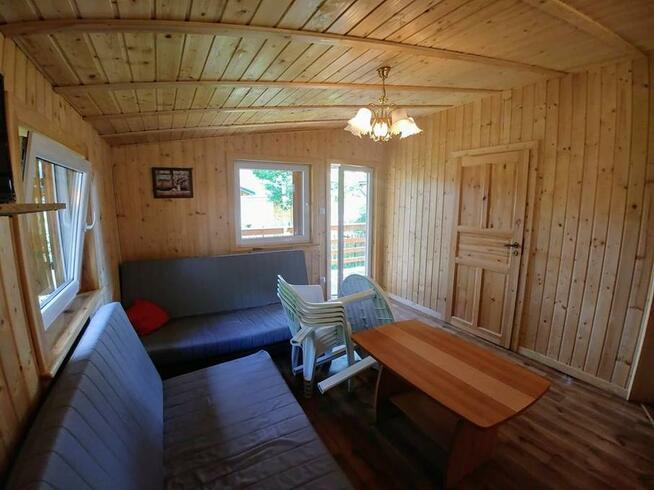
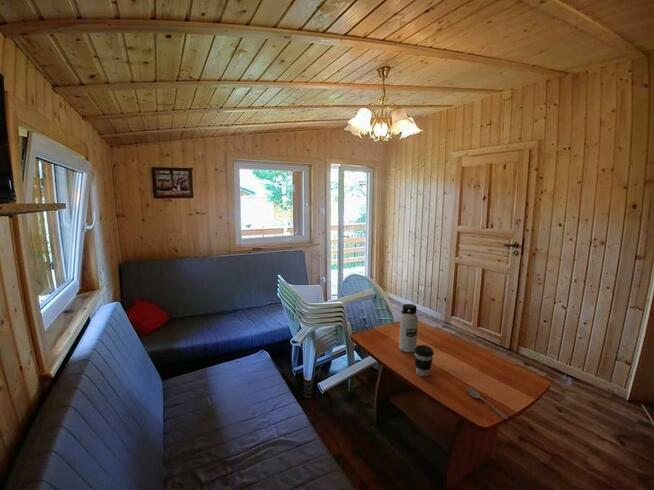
+ spoon [465,386,509,420]
+ coffee cup [414,344,435,377]
+ water bottle [398,303,419,353]
